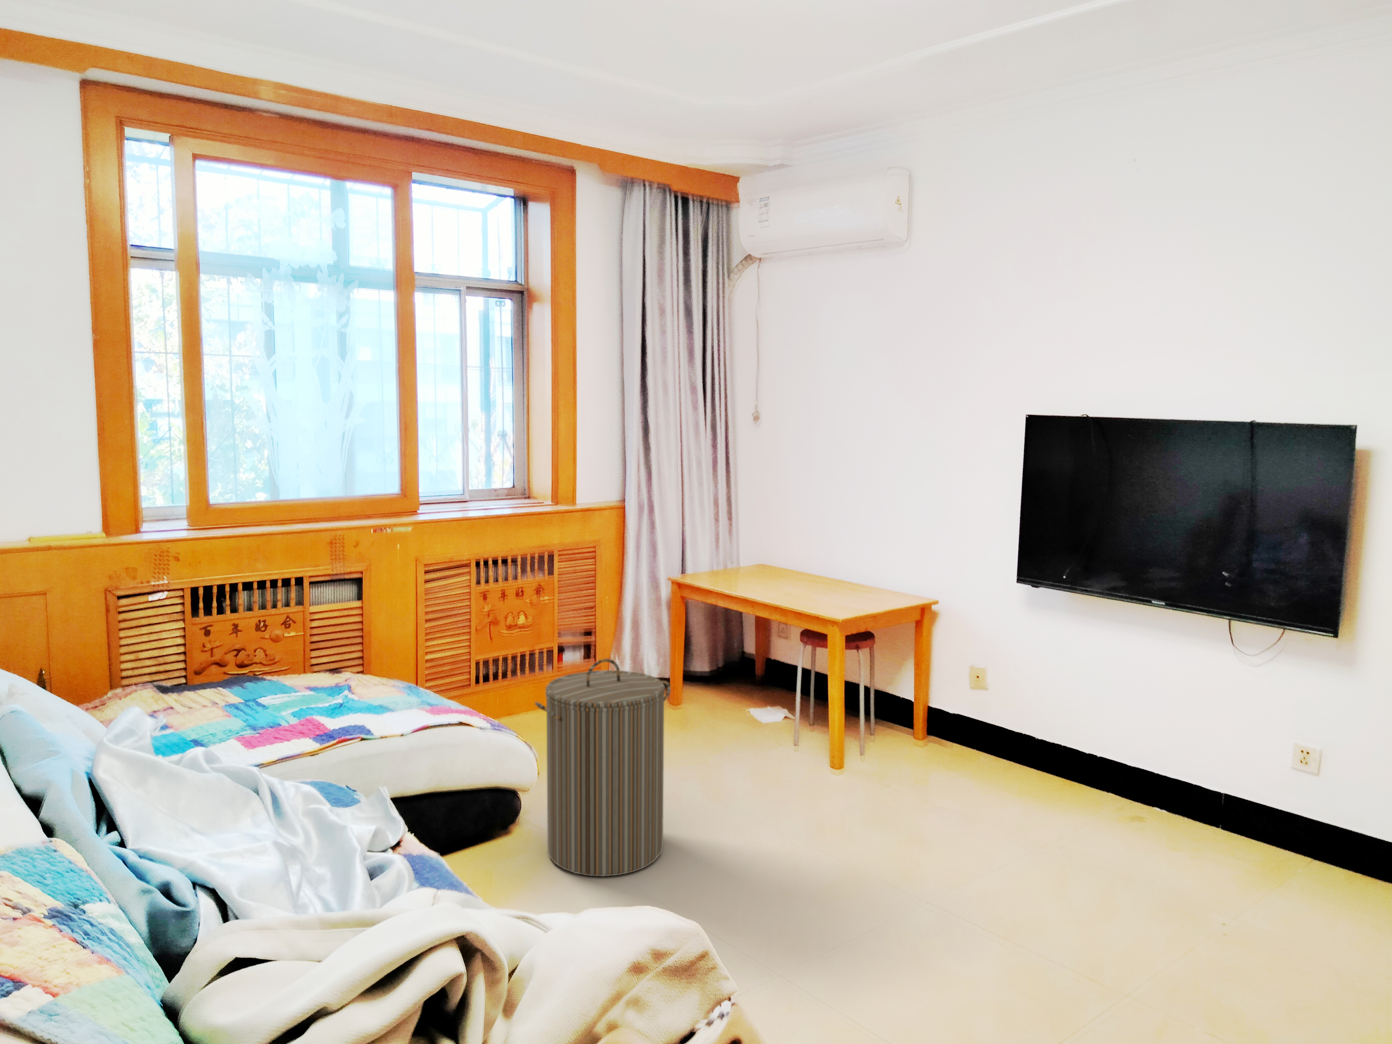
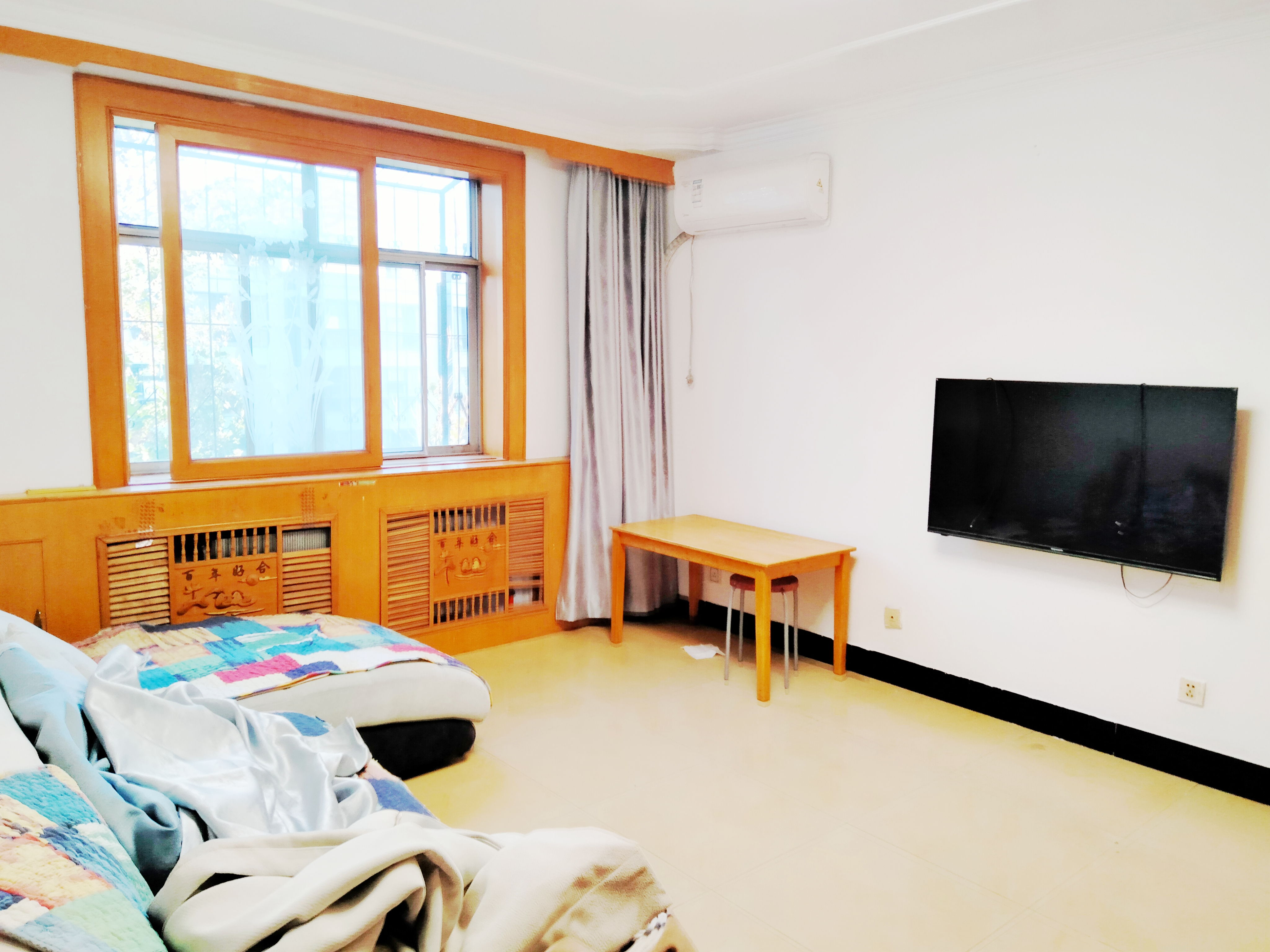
- laundry hamper [535,658,671,877]
